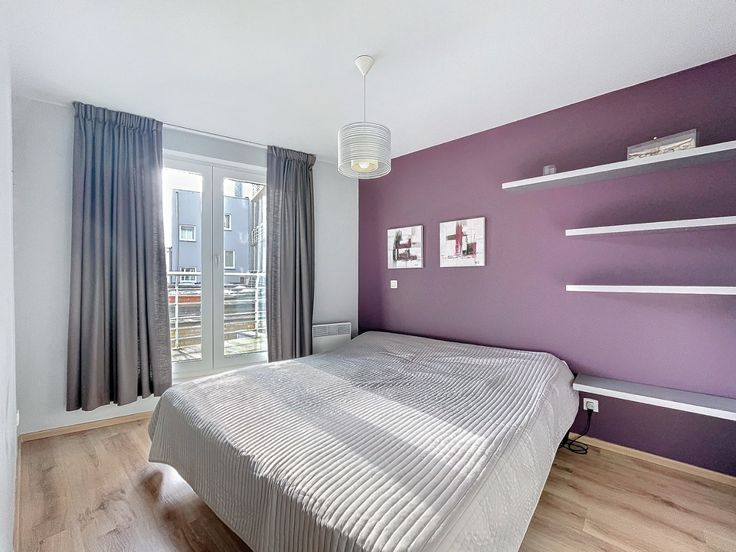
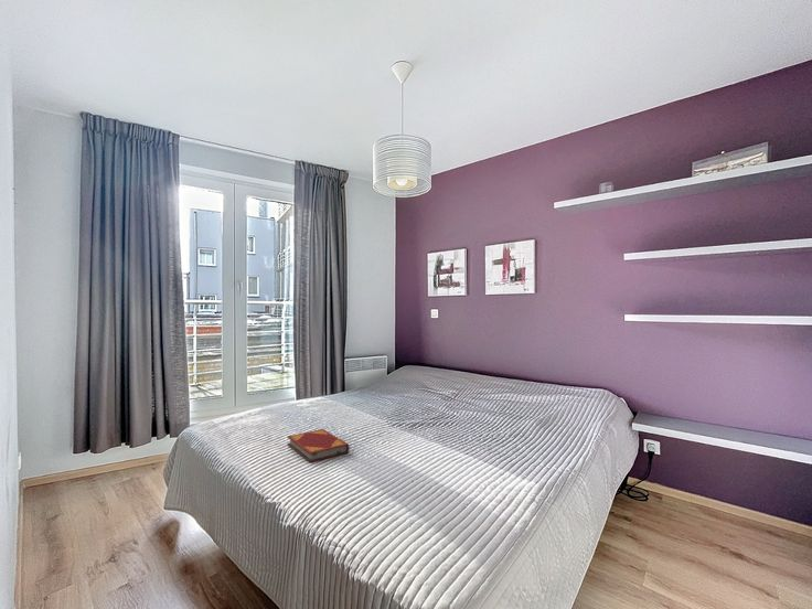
+ hardback book [286,428,350,463]
